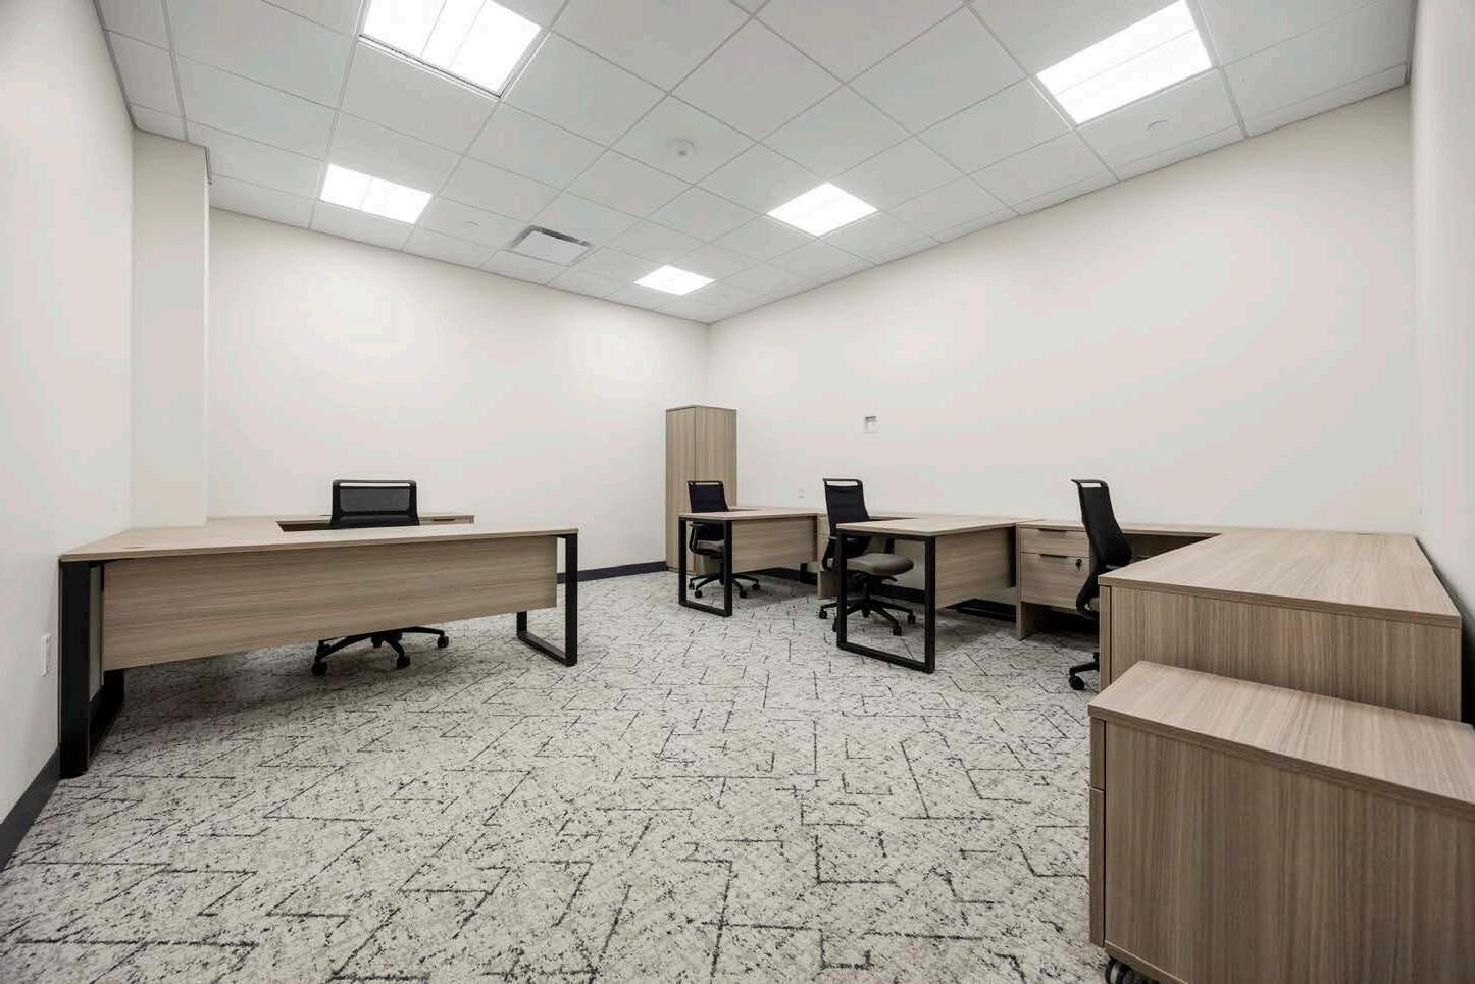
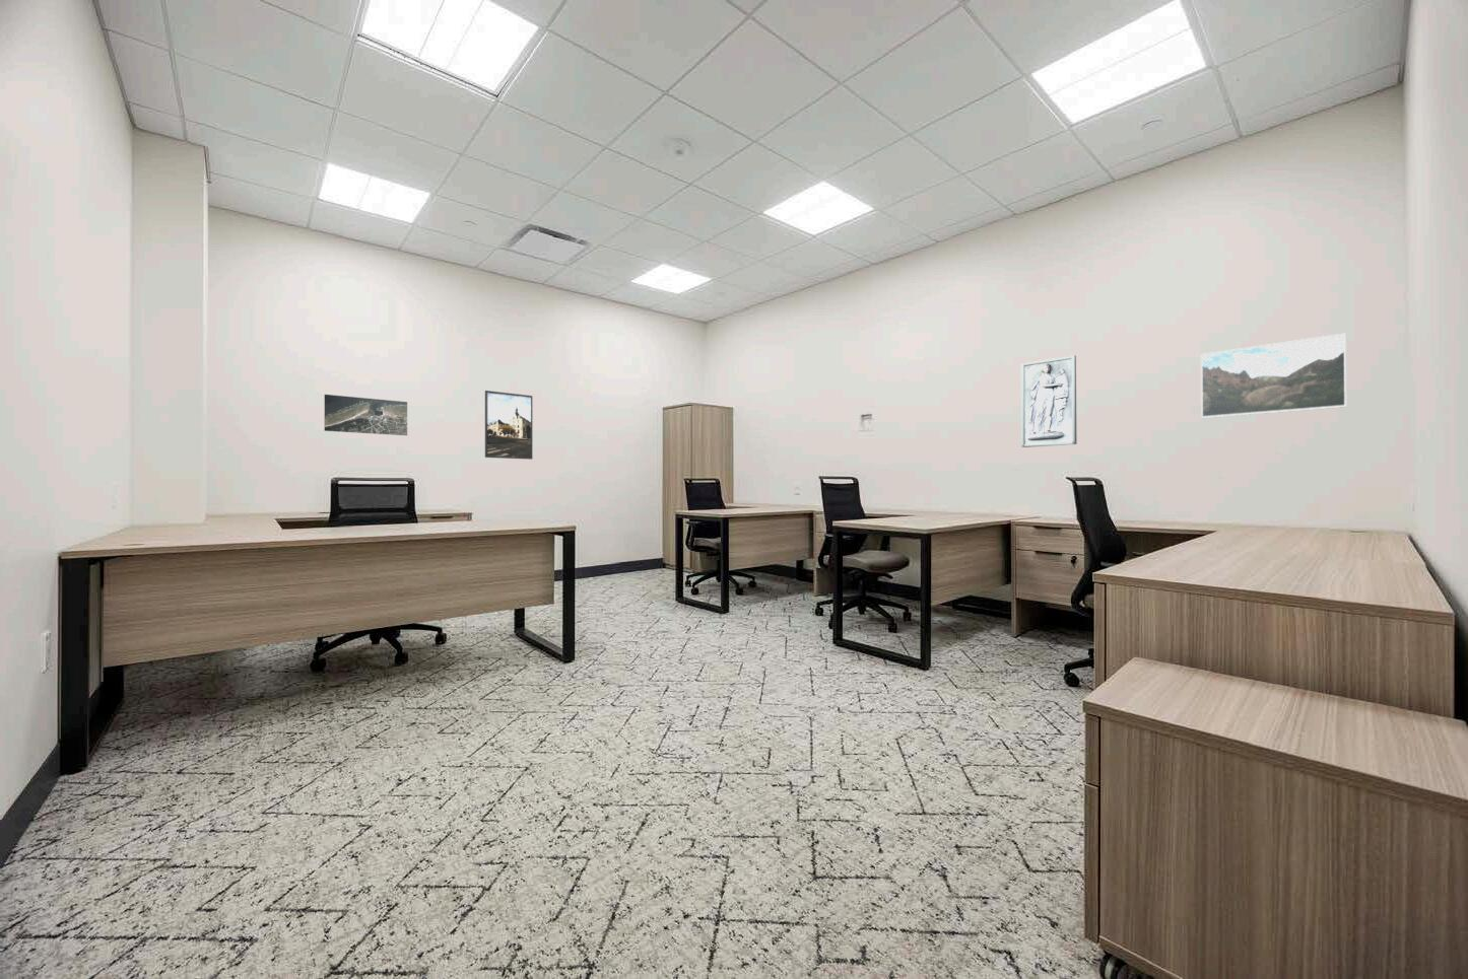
+ relief panel [1020,354,1078,448]
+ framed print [484,390,533,461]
+ terrain map [324,393,408,436]
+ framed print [1200,332,1347,418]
